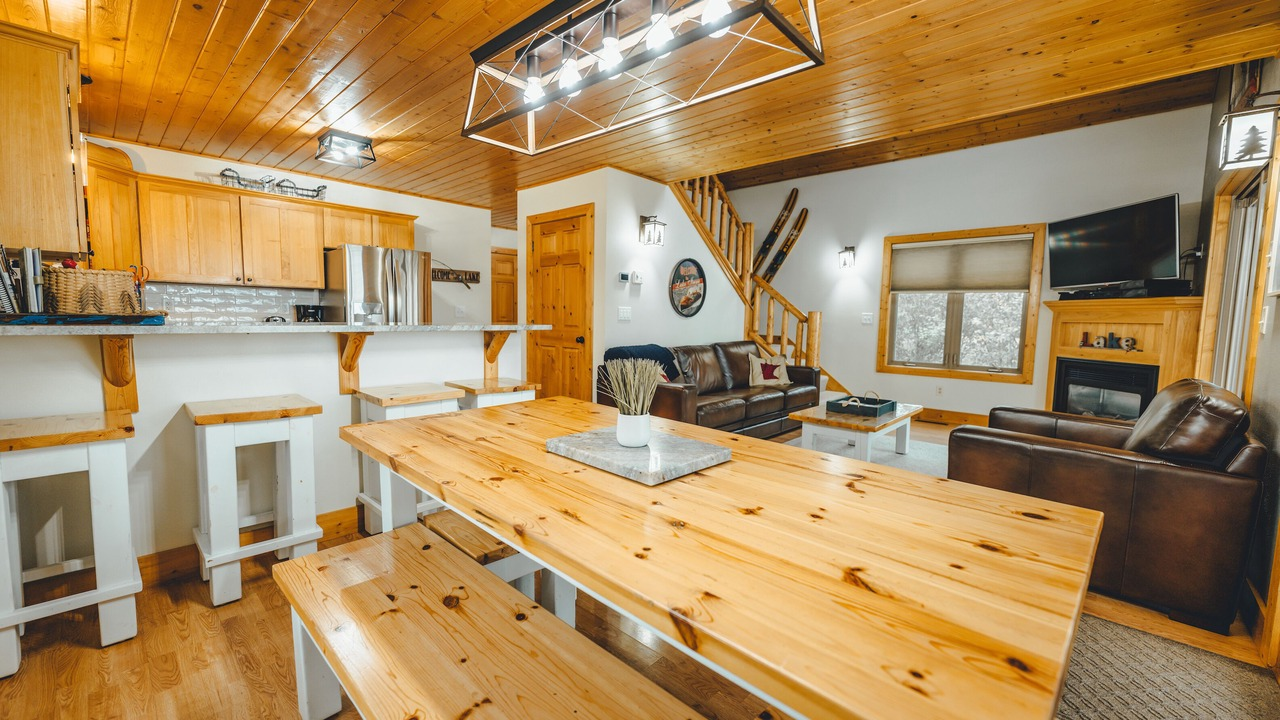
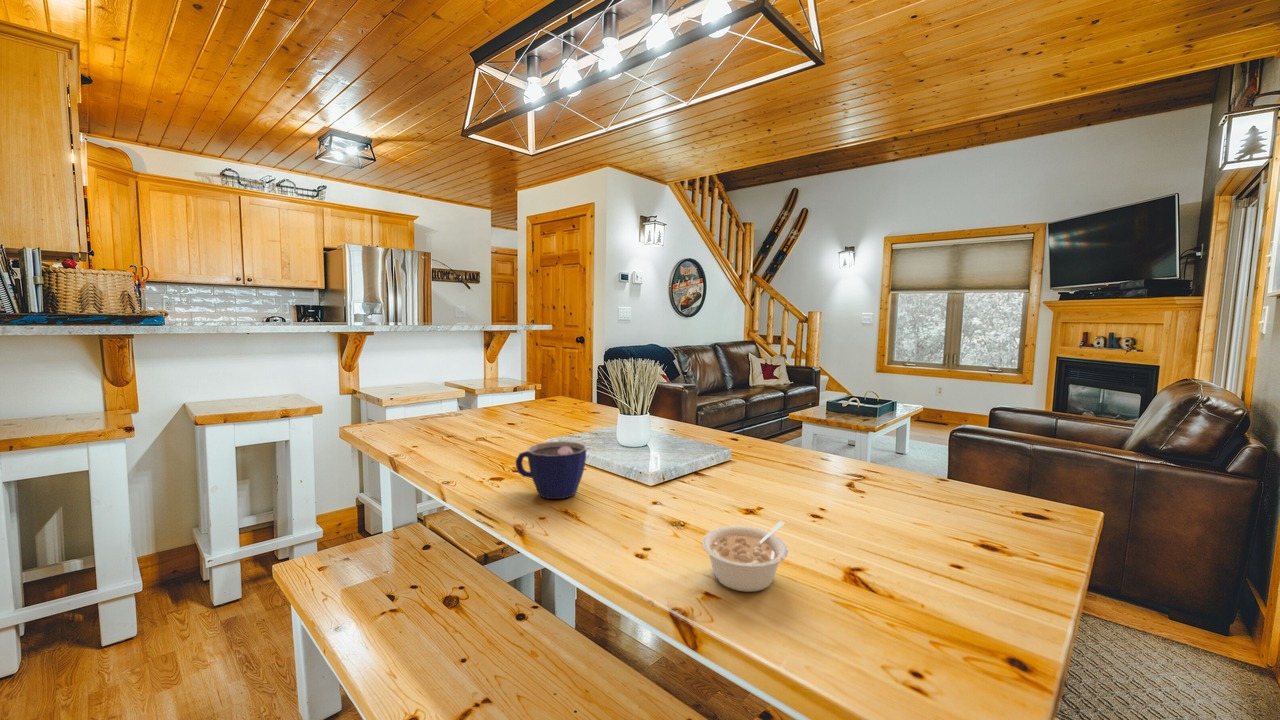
+ legume [701,521,789,593]
+ cup [514,440,588,500]
